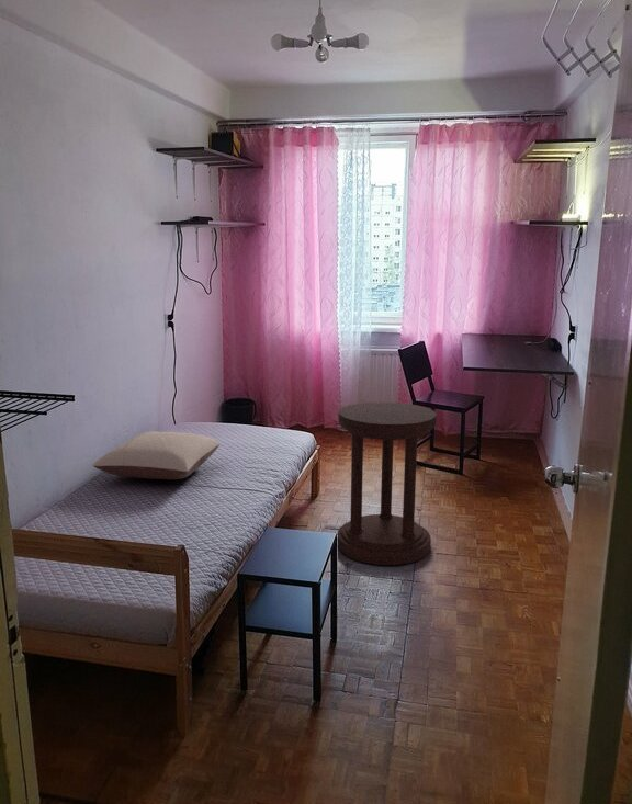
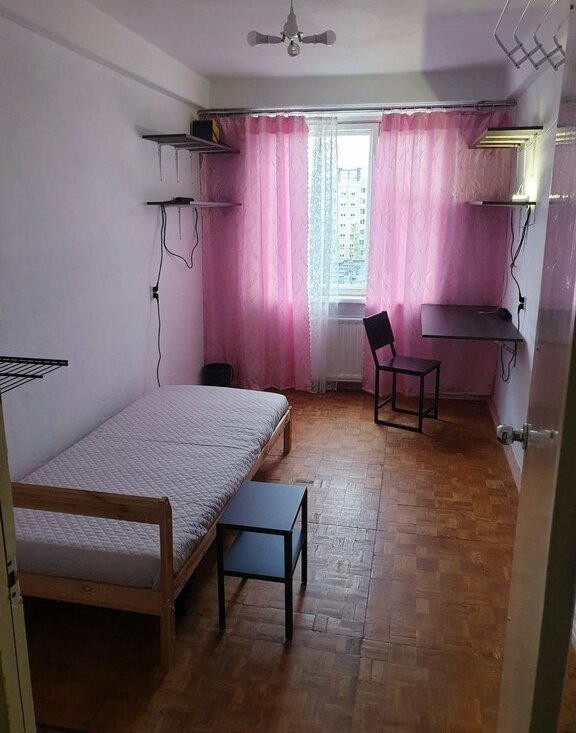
- pillow [92,430,221,480]
- side table [336,401,438,566]
